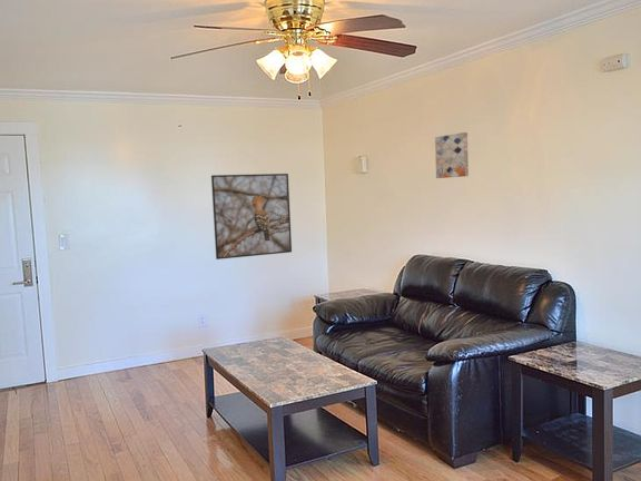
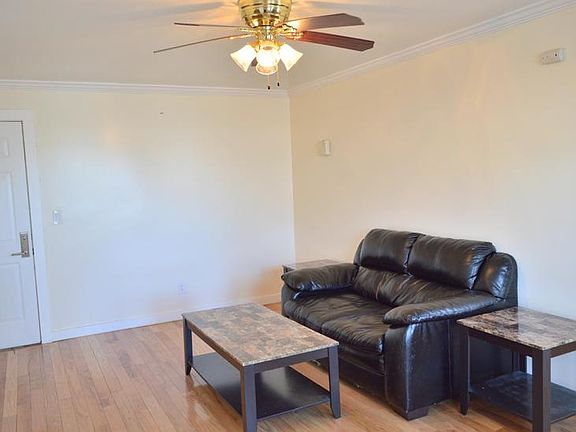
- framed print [210,173,293,261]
- wall art [434,131,470,179]
